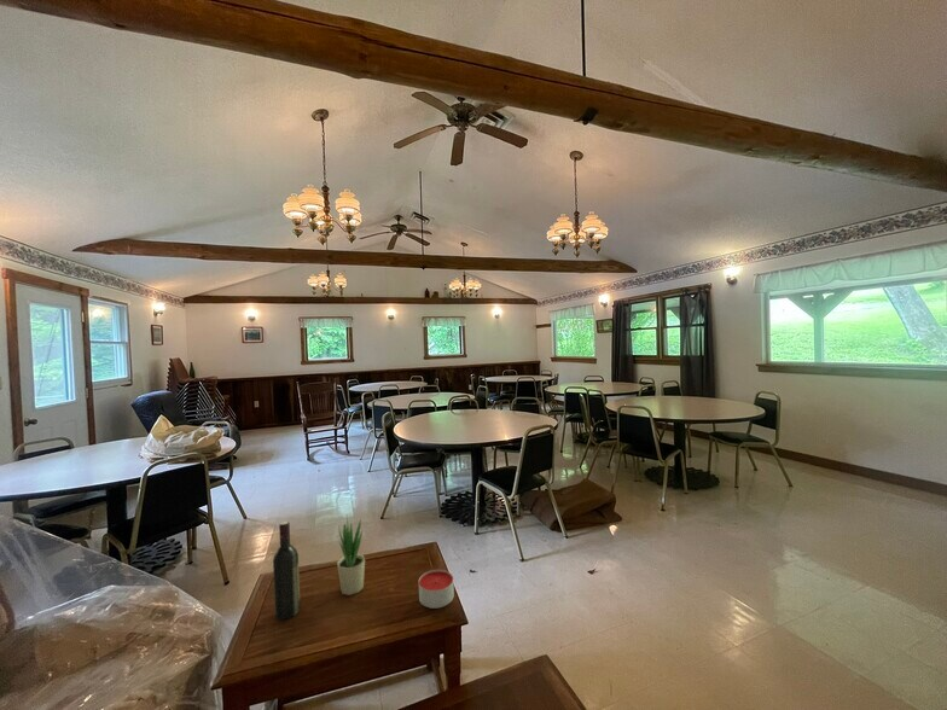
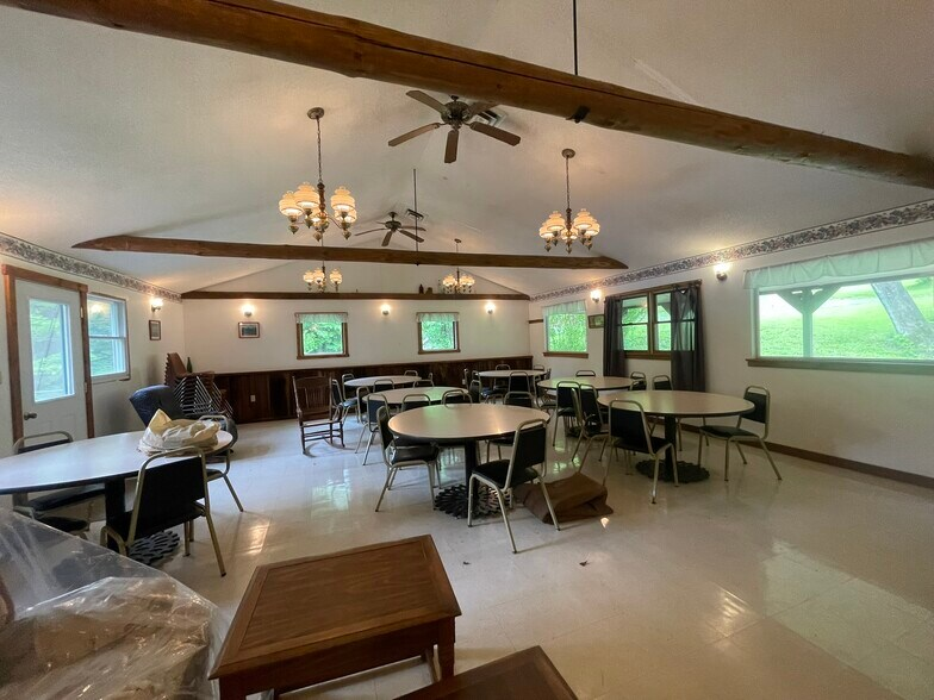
- potted plant [336,514,366,596]
- candle [418,569,455,610]
- wine bottle [272,520,302,621]
